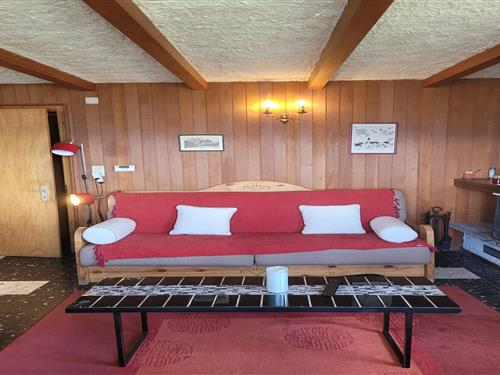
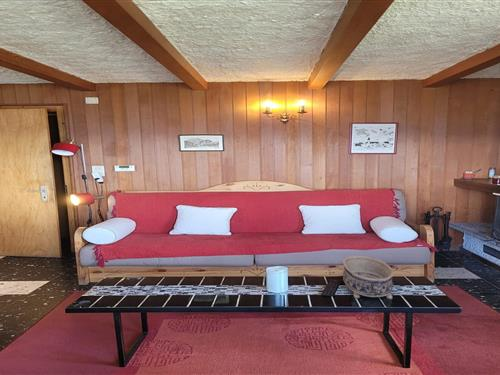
+ decorative bowl [342,255,394,300]
